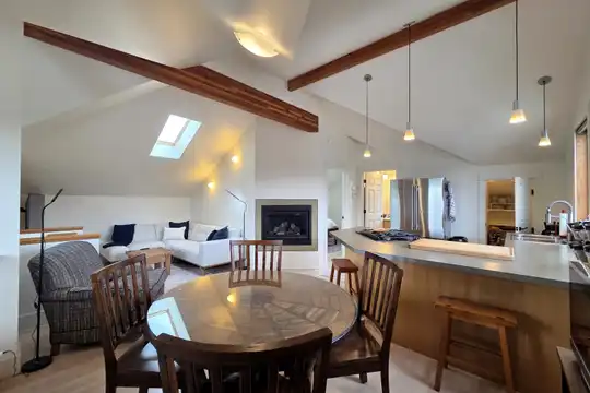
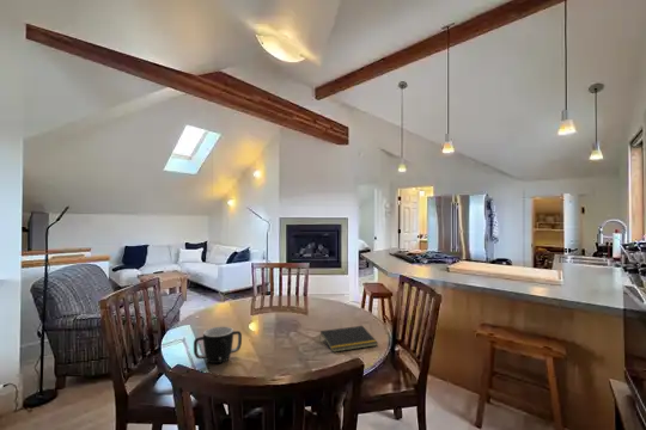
+ notepad [318,325,379,354]
+ mug [193,326,243,364]
